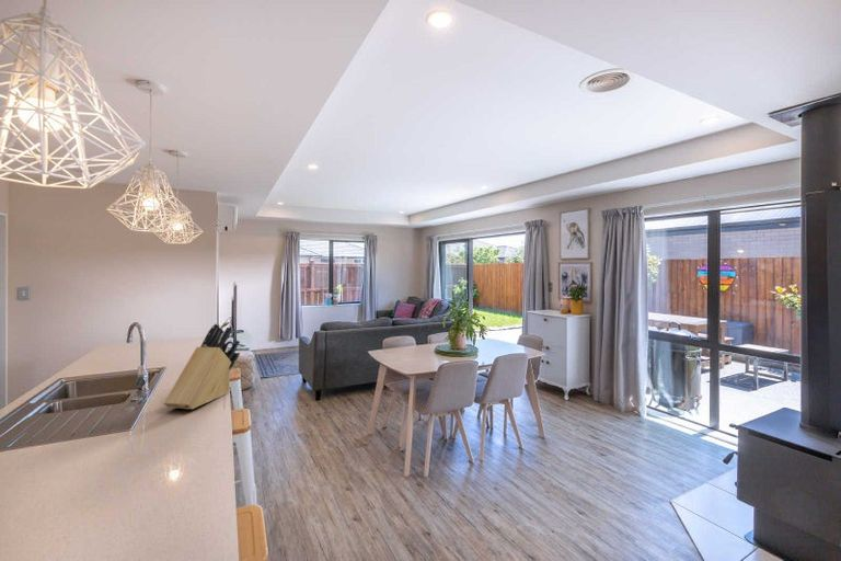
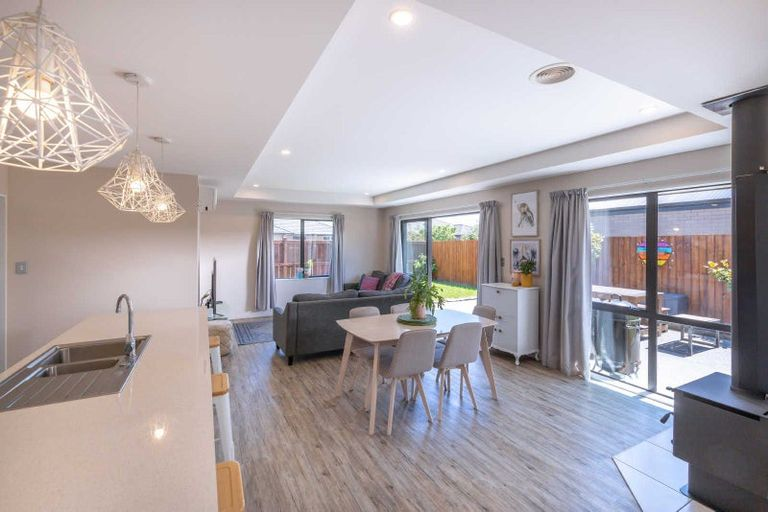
- knife block [162,322,241,410]
